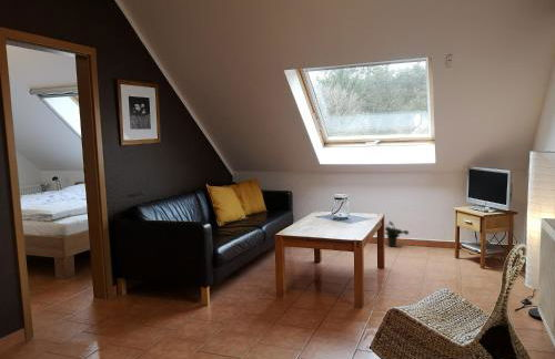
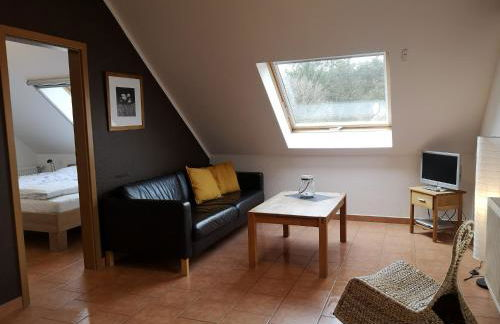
- potted plant [384,220,411,248]
